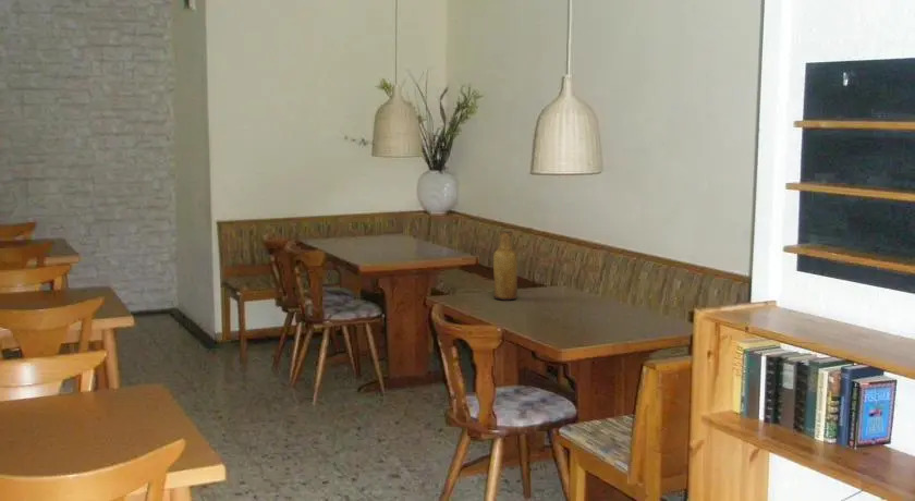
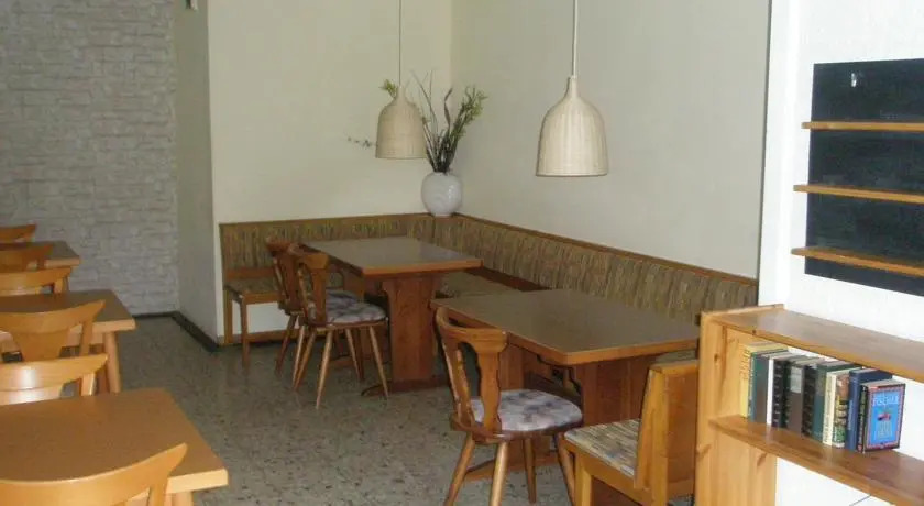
- vase [492,231,518,302]
